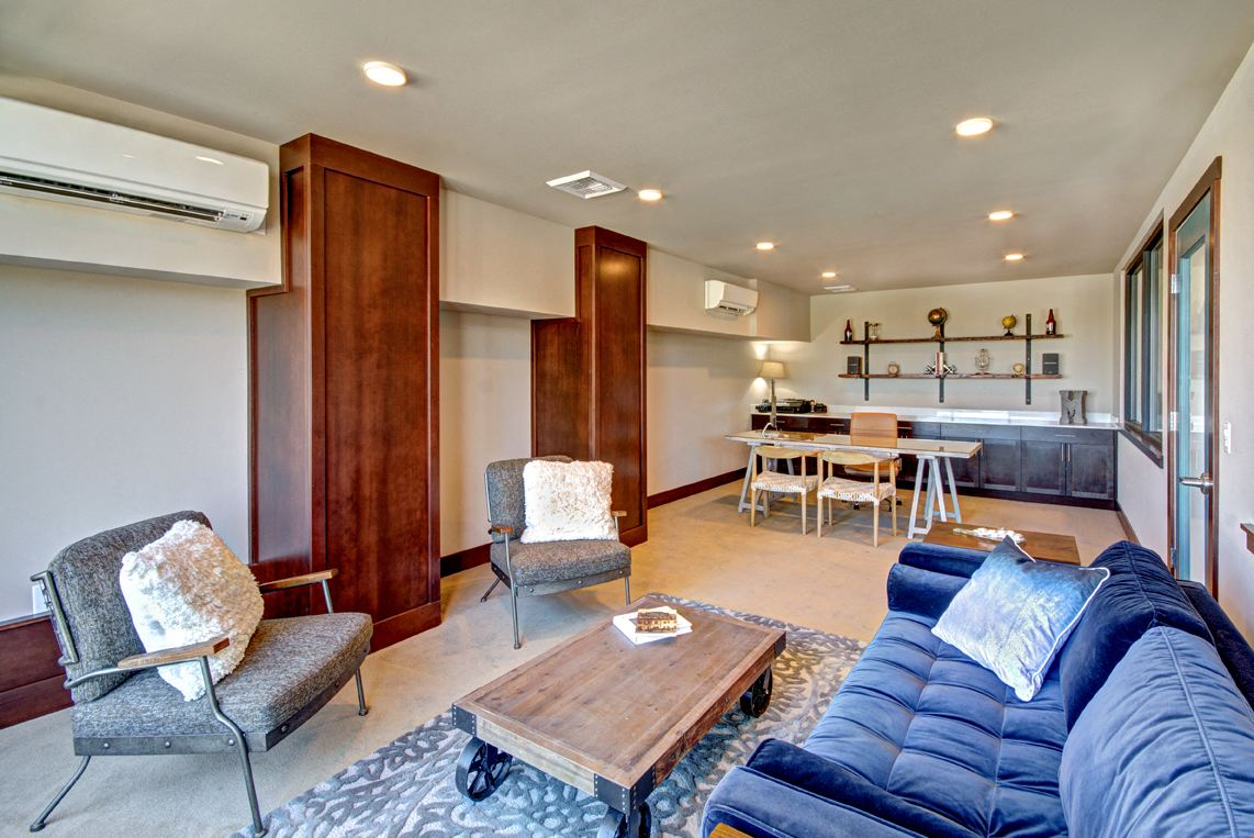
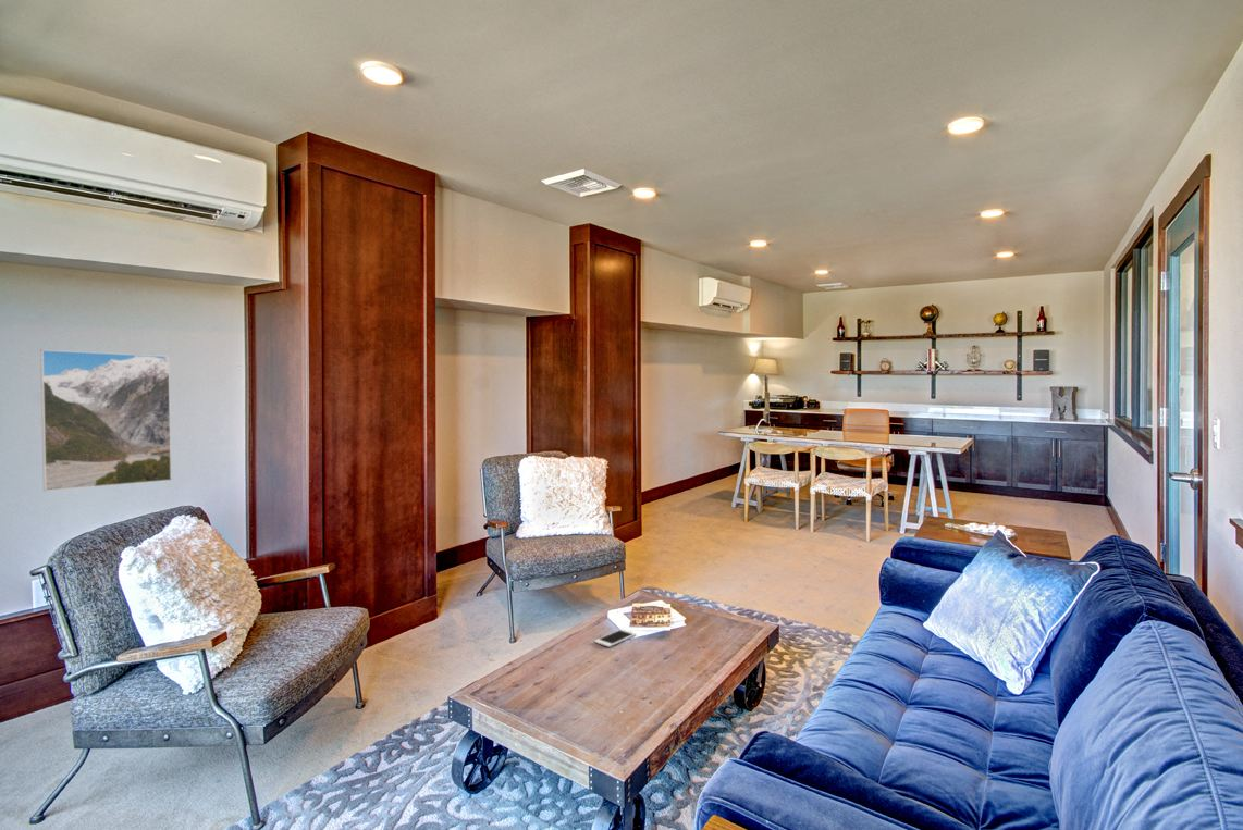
+ cell phone [593,628,637,648]
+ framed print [39,349,173,493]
